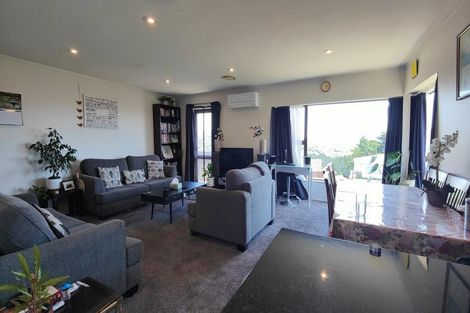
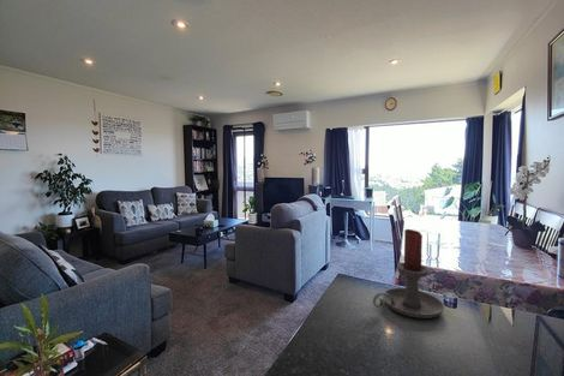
+ candle holder [372,228,445,320]
